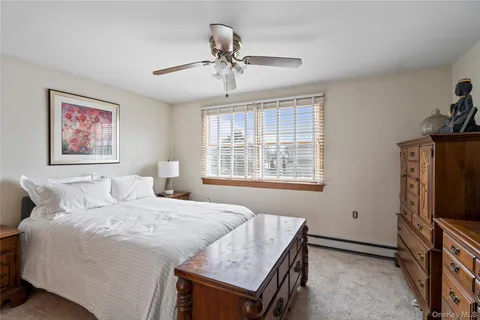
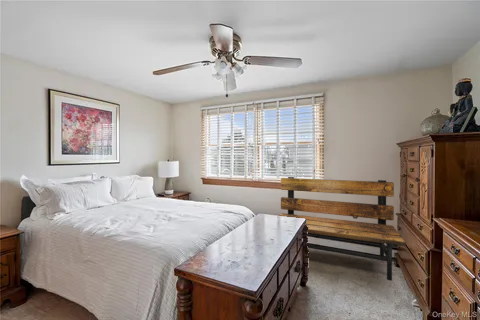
+ bench [278,176,407,282]
